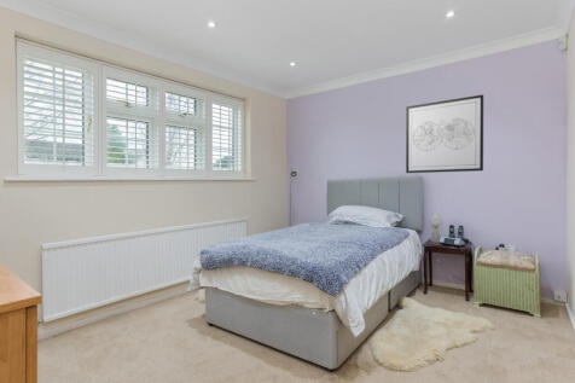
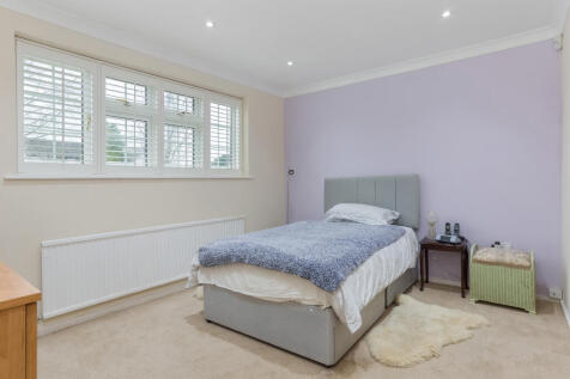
- wall art [405,93,484,174]
